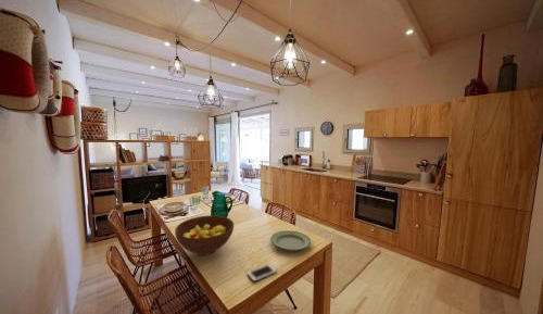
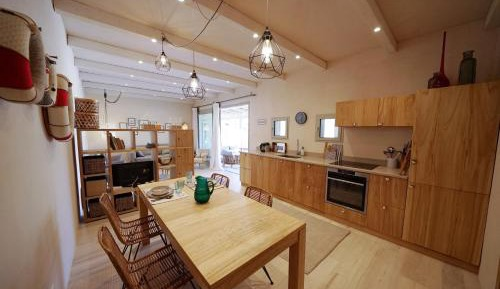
- plate [269,229,312,252]
- cell phone [247,263,278,282]
- fruit bowl [174,214,235,256]
